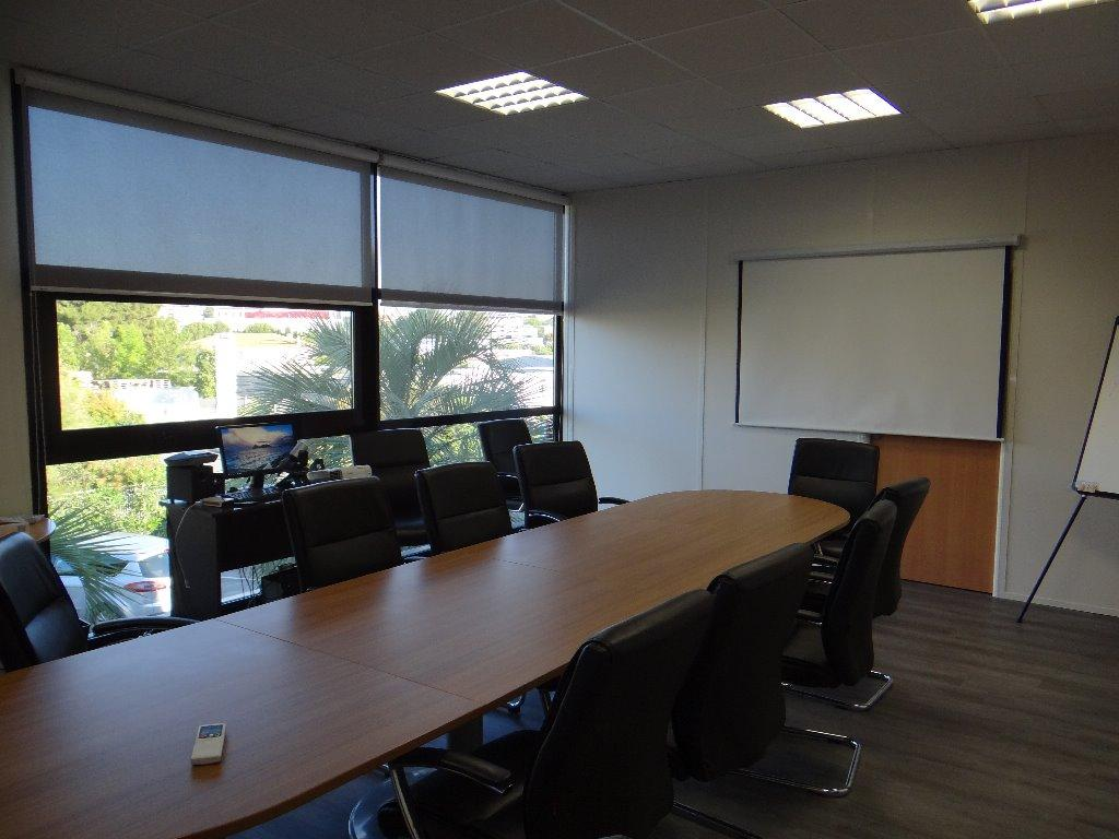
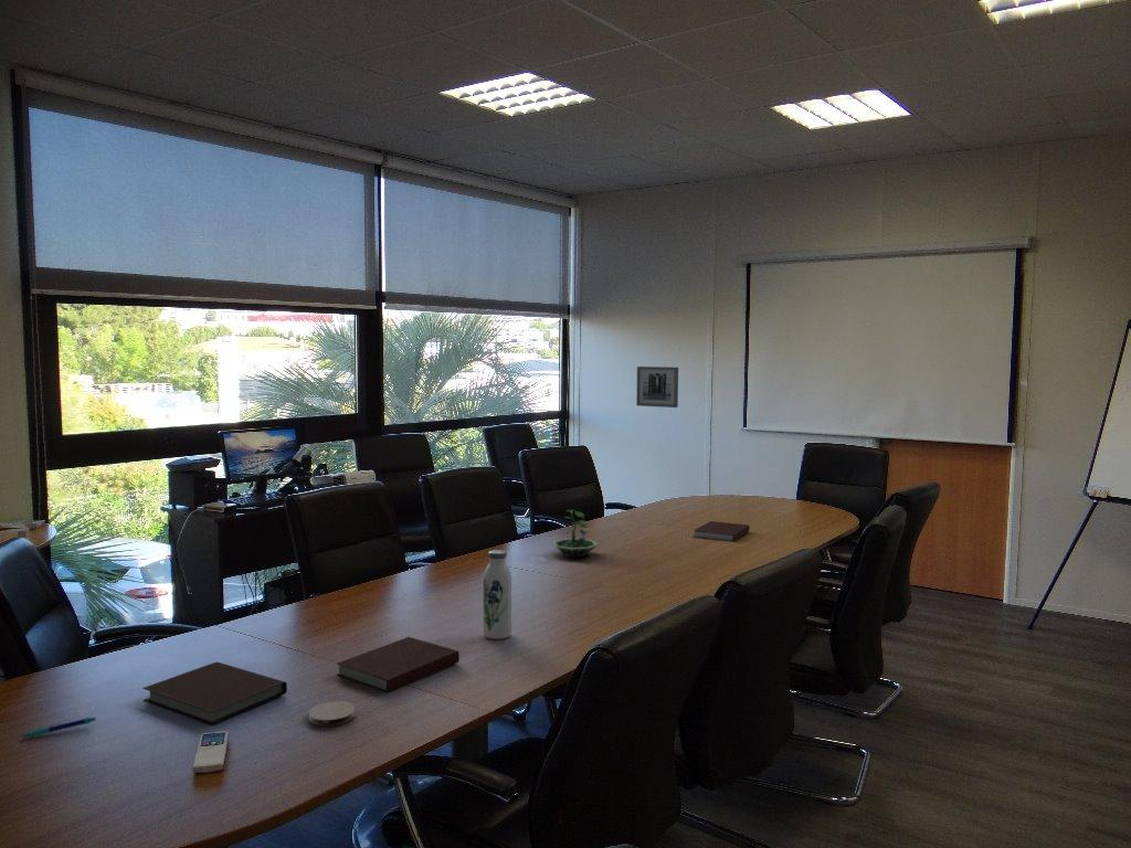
+ wall art [635,365,679,409]
+ notebook [693,520,751,542]
+ pen [18,716,96,739]
+ coaster [307,700,356,728]
+ terrarium [551,509,600,559]
+ water bottle [482,549,512,640]
+ notebook [141,661,288,727]
+ notebook [336,636,461,693]
